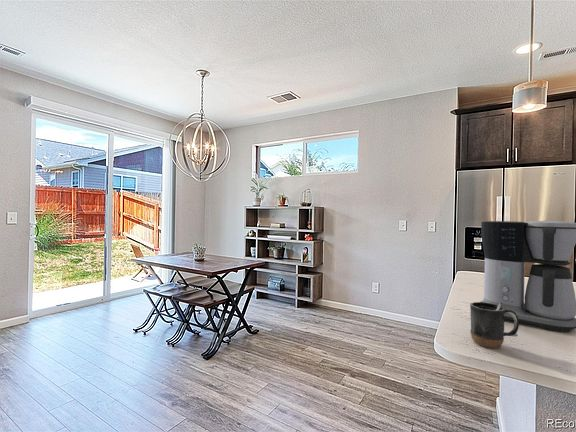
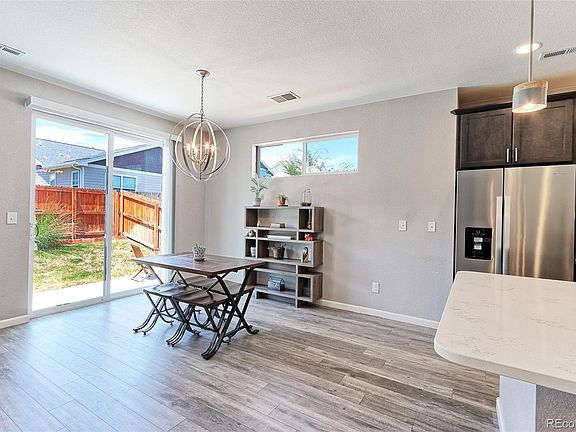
- coffee maker [480,220,576,333]
- mug [469,300,520,349]
